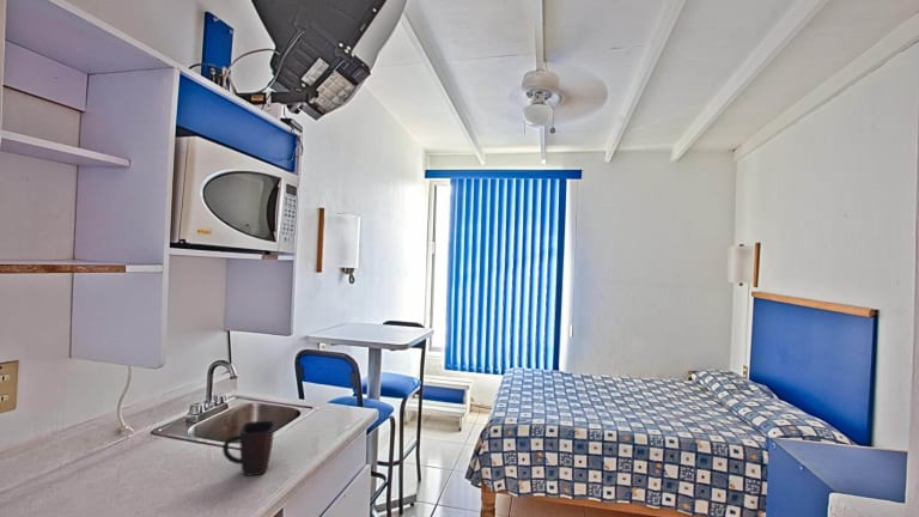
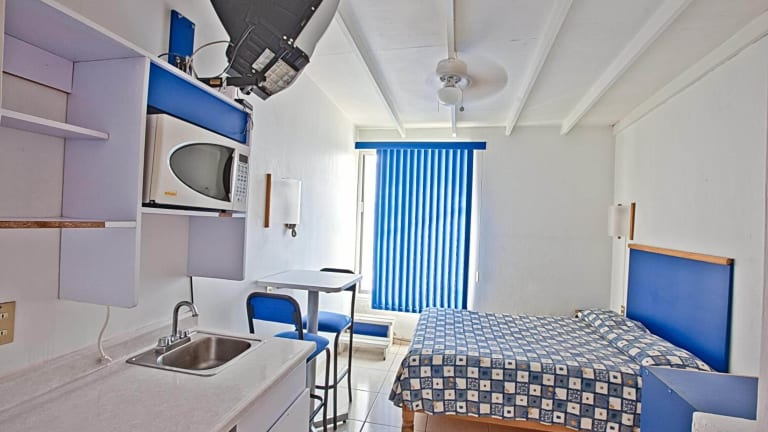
- mug [221,420,276,478]
